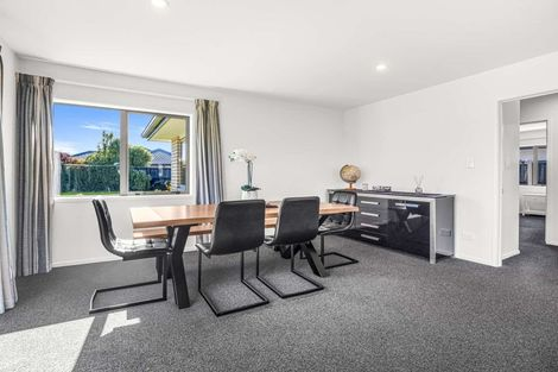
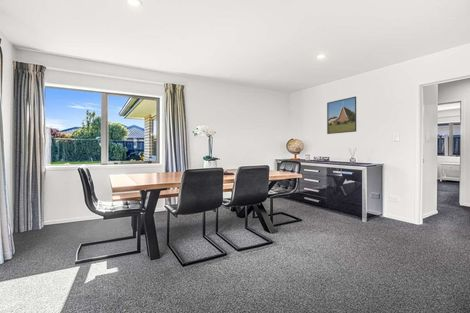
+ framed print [326,96,357,135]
